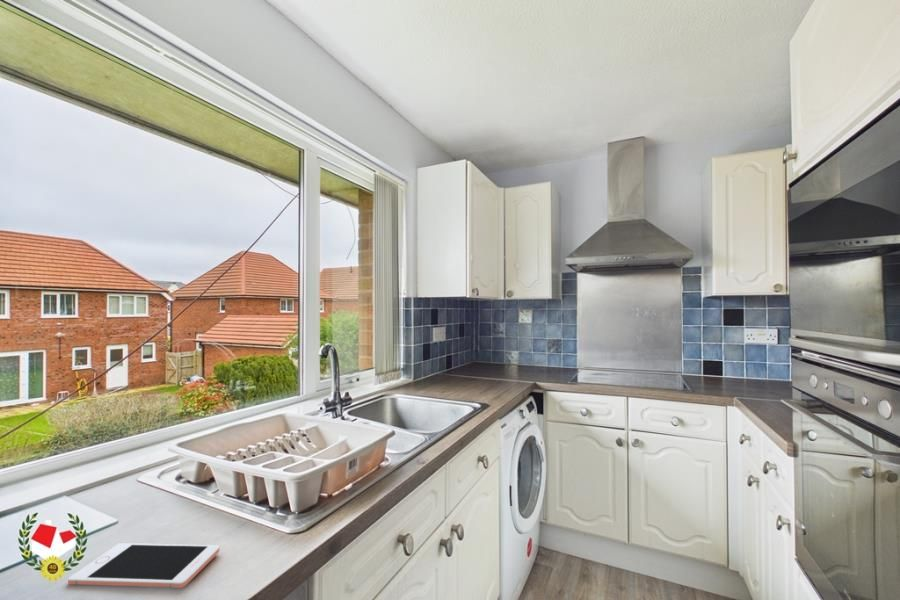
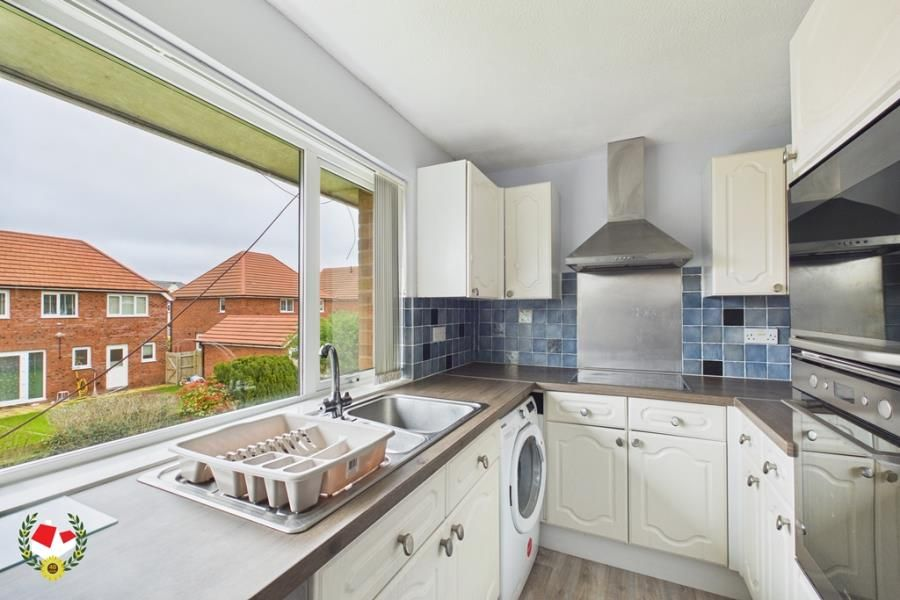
- cell phone [67,542,220,589]
